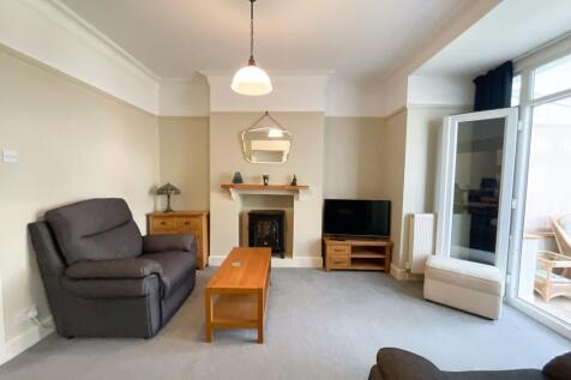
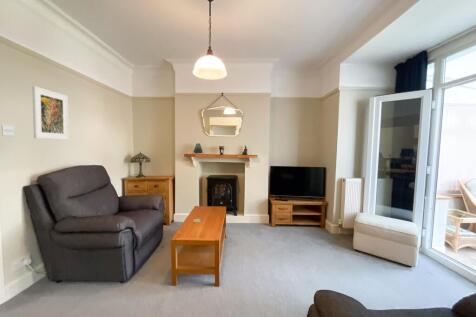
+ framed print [31,85,70,141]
